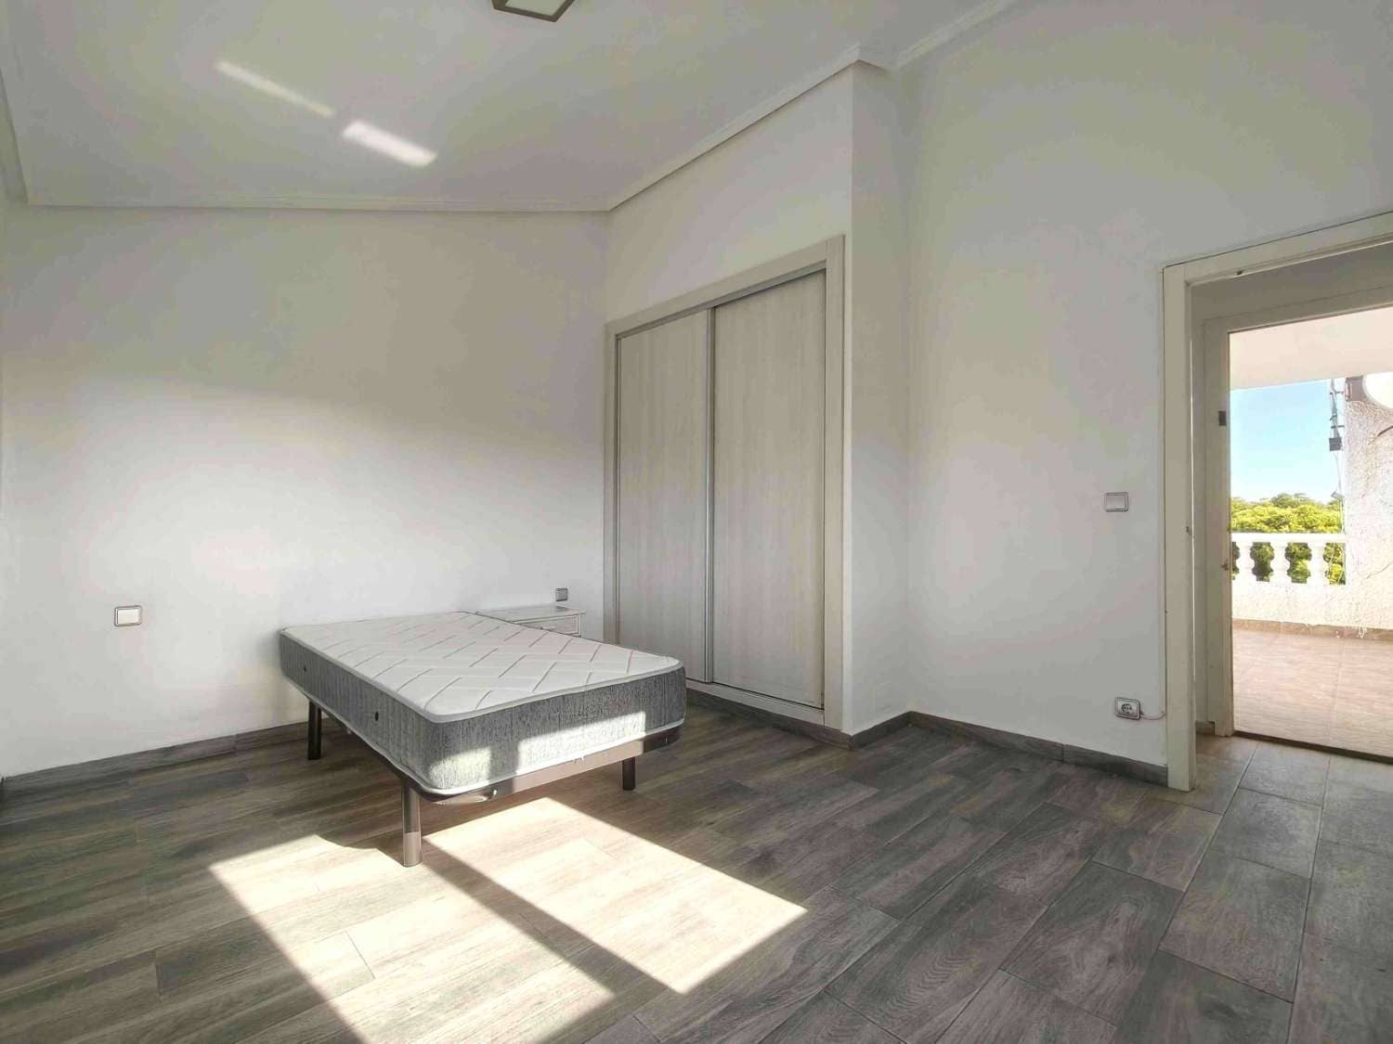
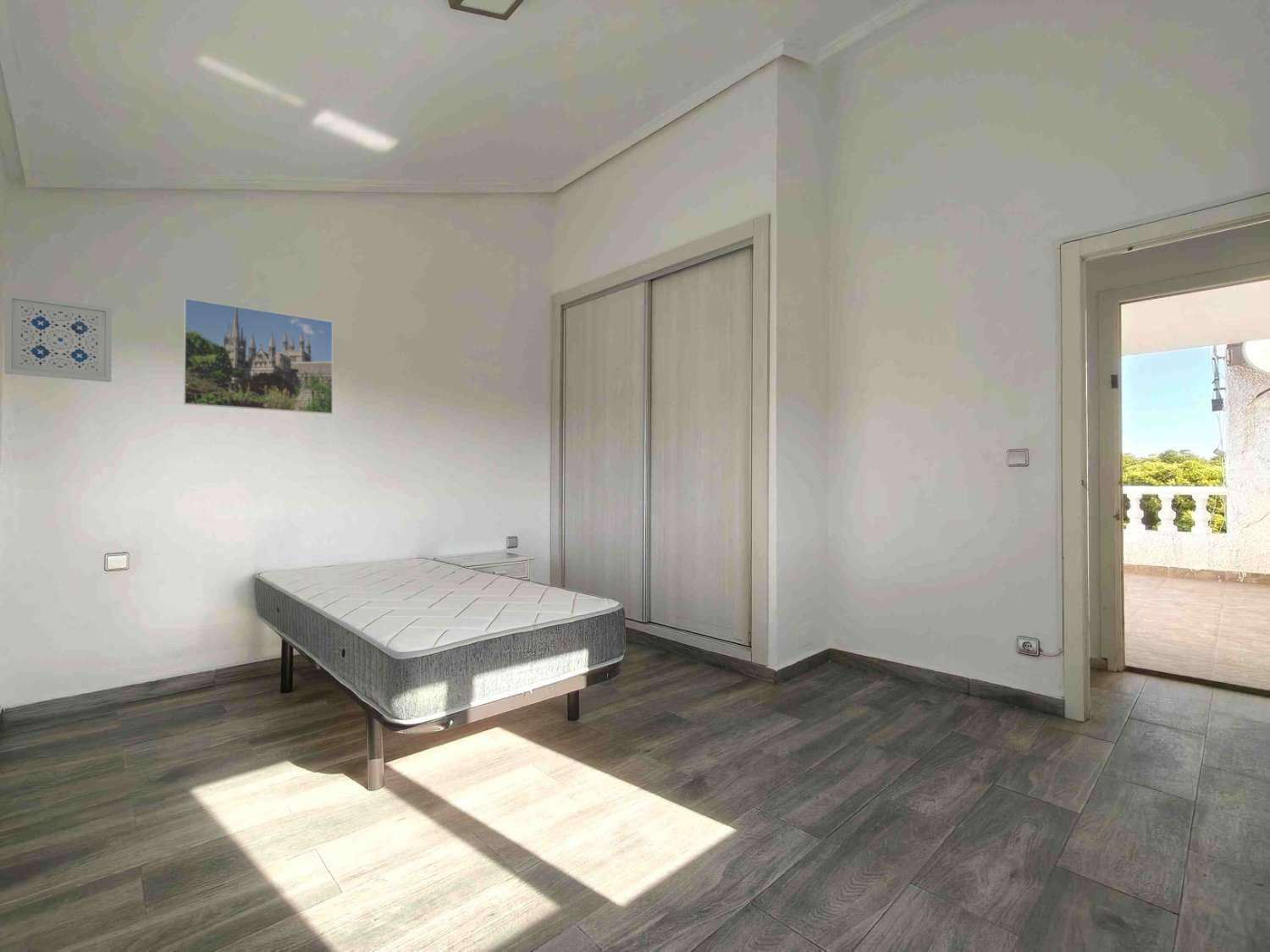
+ wall art [3,292,113,383]
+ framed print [183,297,334,415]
